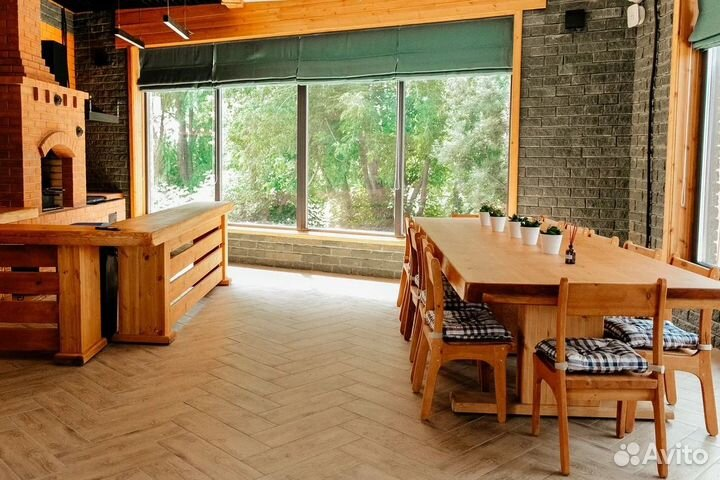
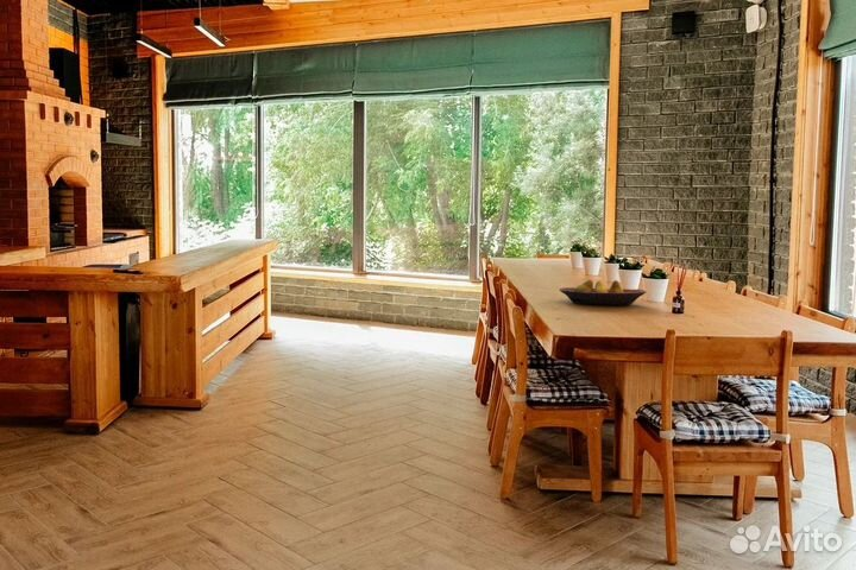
+ fruit bowl [559,279,647,306]
